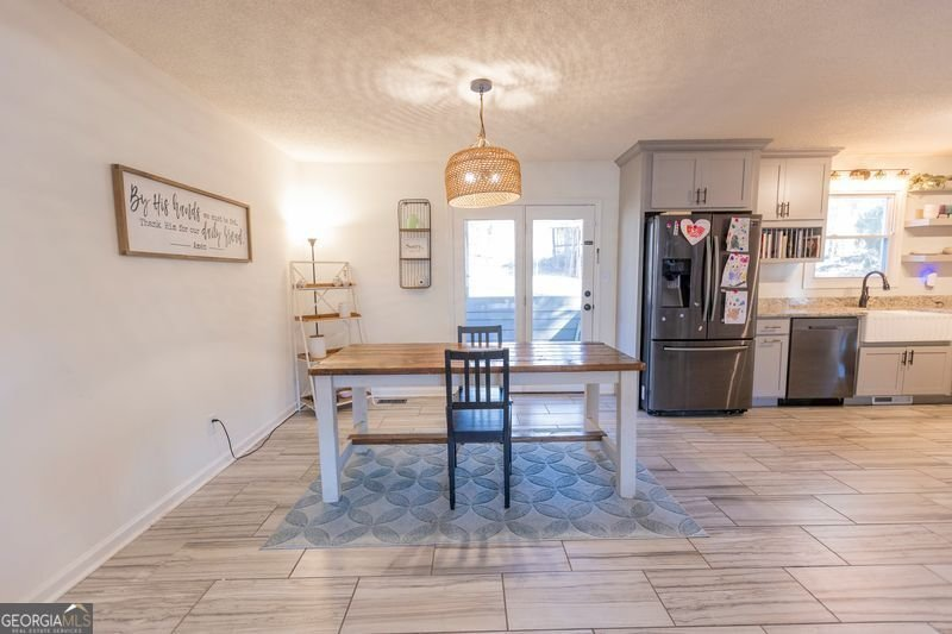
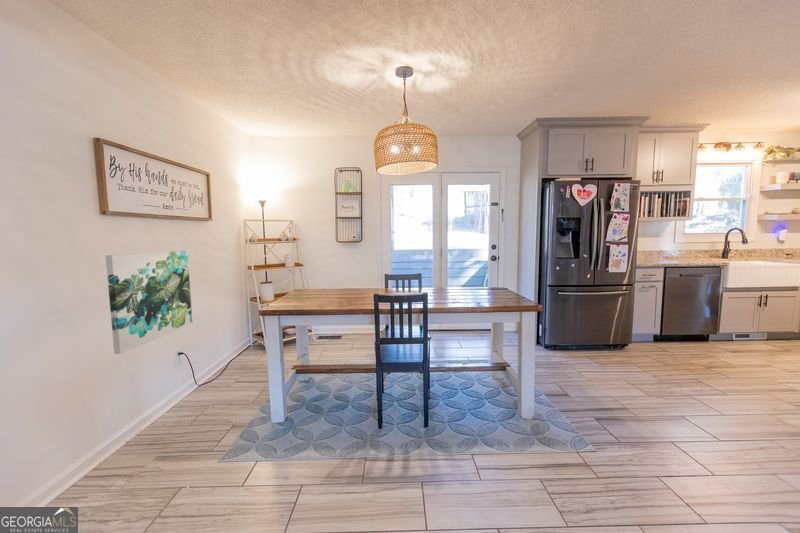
+ wall art [105,250,193,355]
